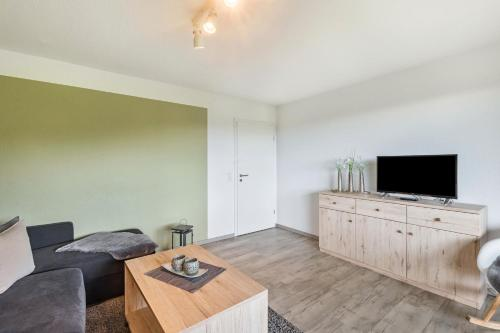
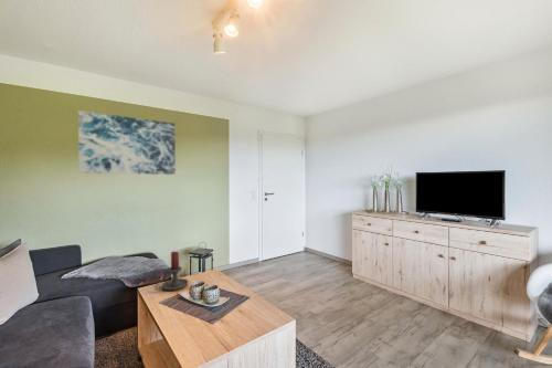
+ candle holder [153,251,189,292]
+ wall art [77,109,177,176]
